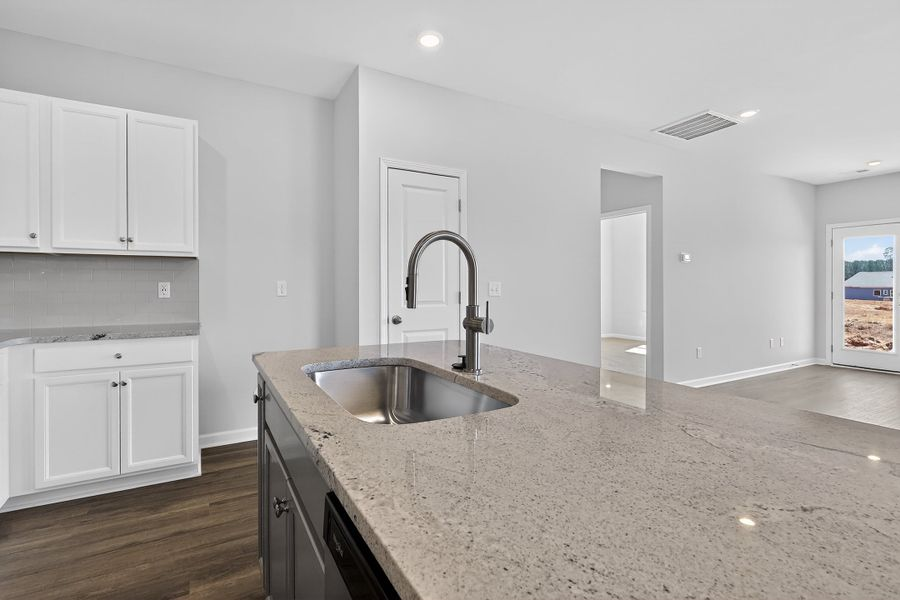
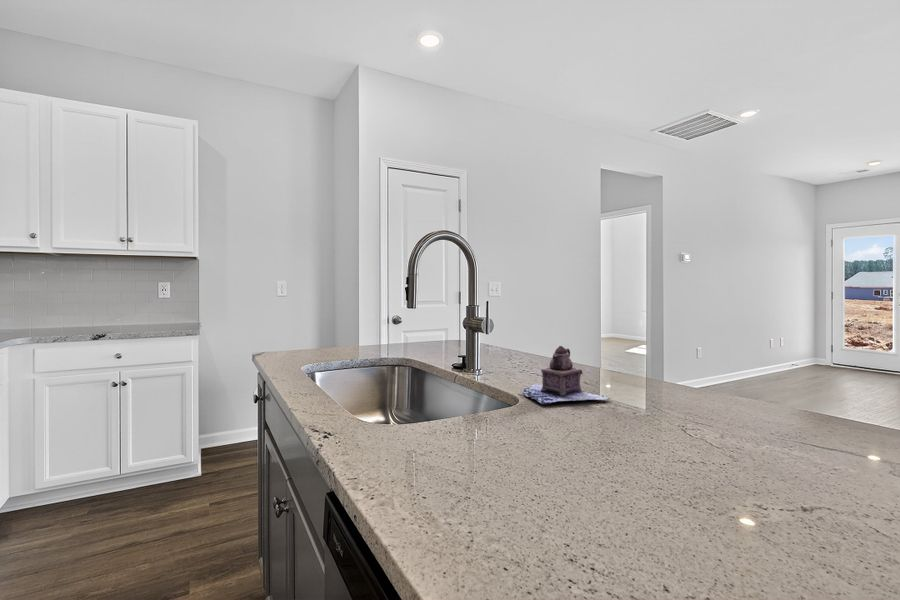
+ teapot [522,345,611,405]
